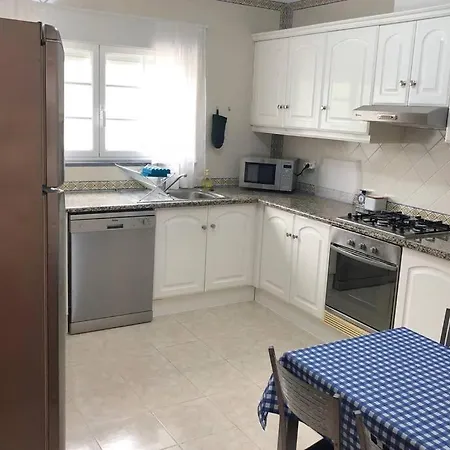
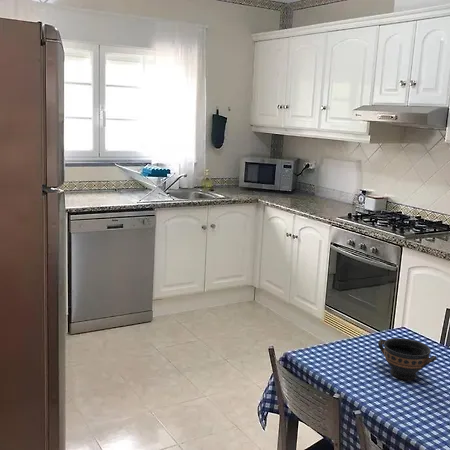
+ bowl [377,337,438,381]
